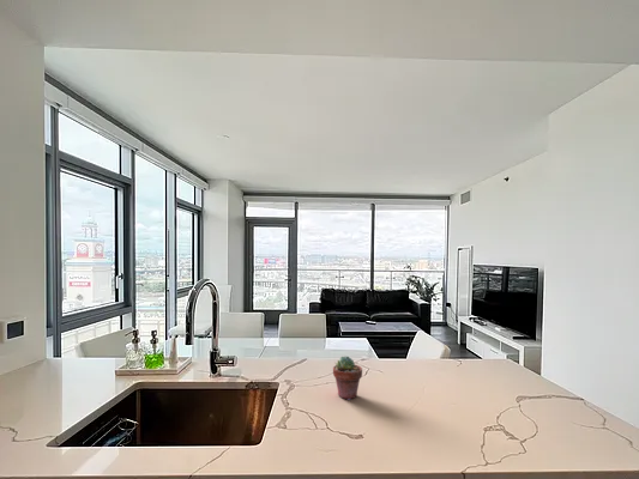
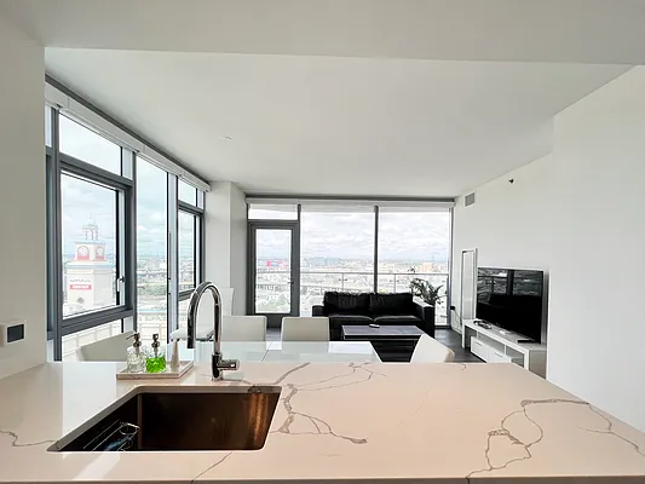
- potted succulent [332,356,363,401]
